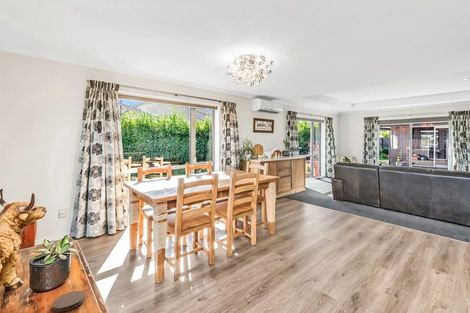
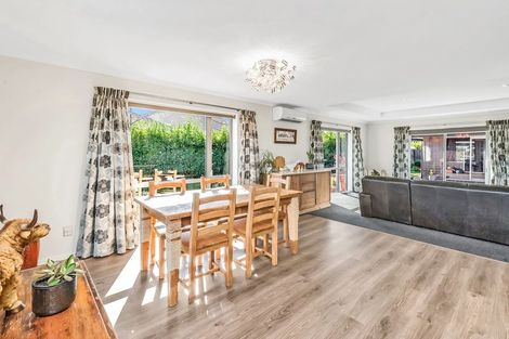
- coaster [51,290,86,313]
